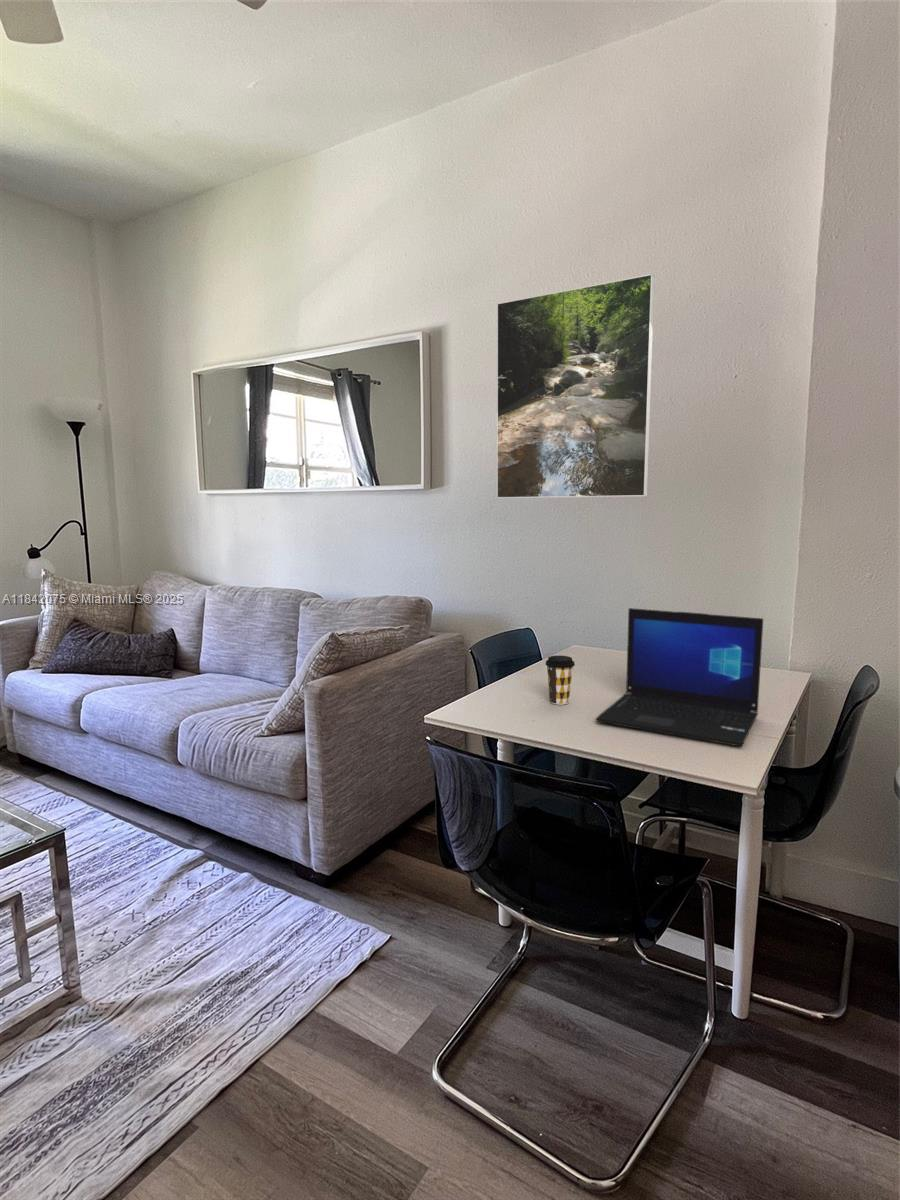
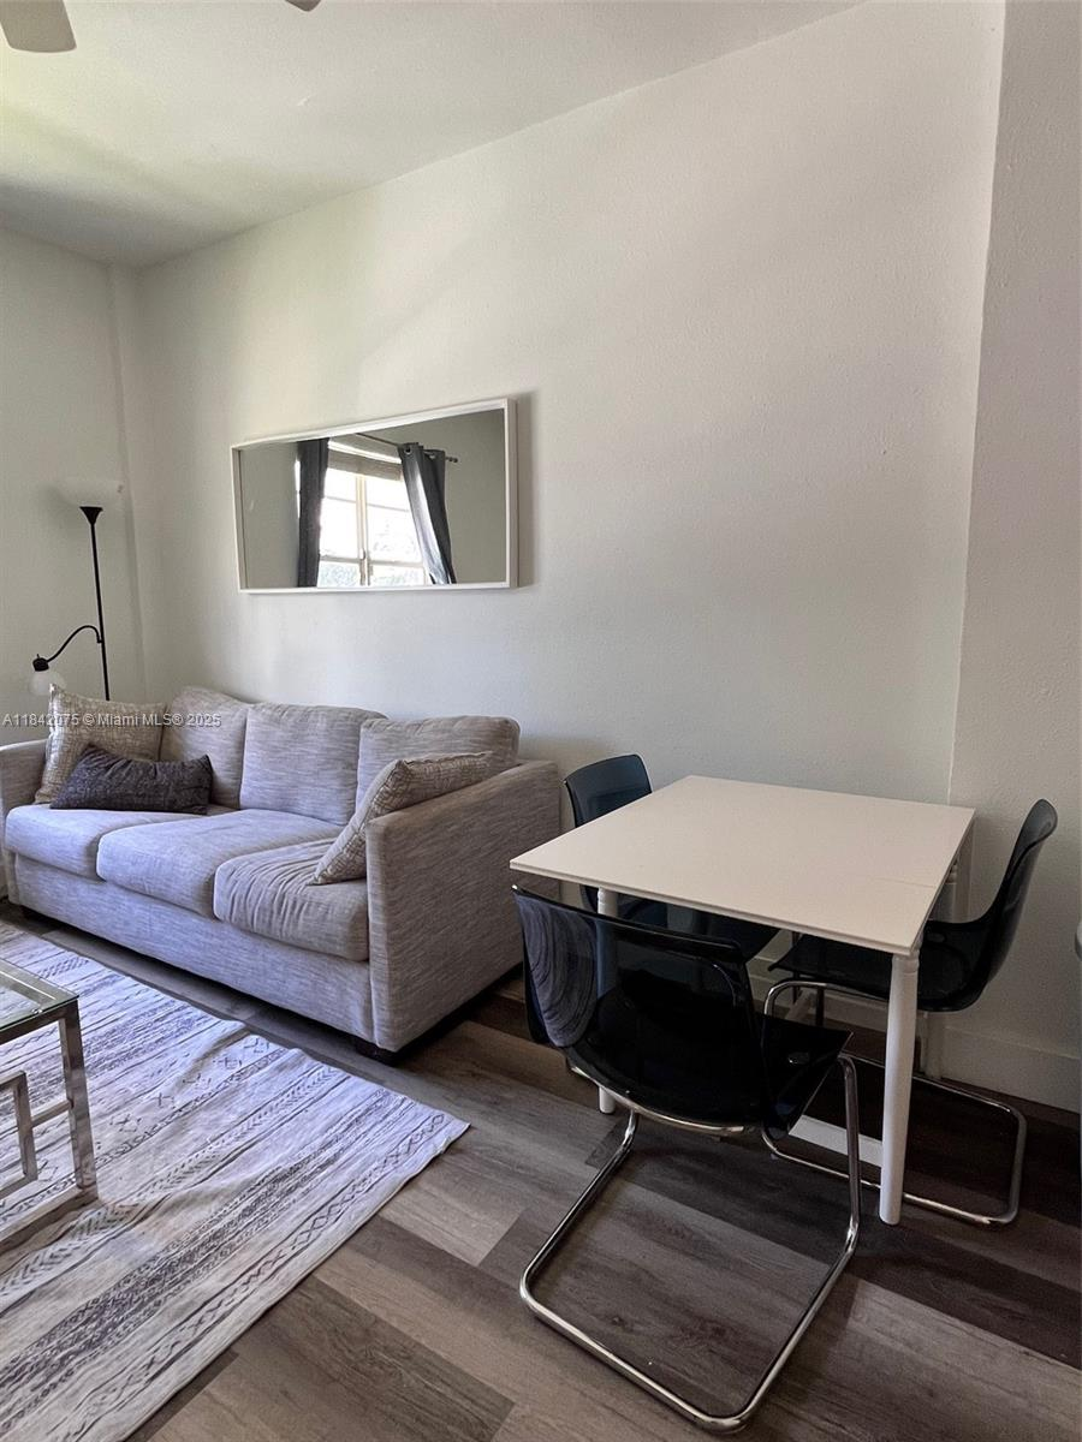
- coffee cup [545,655,576,706]
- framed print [496,273,656,499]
- laptop [595,607,764,747]
